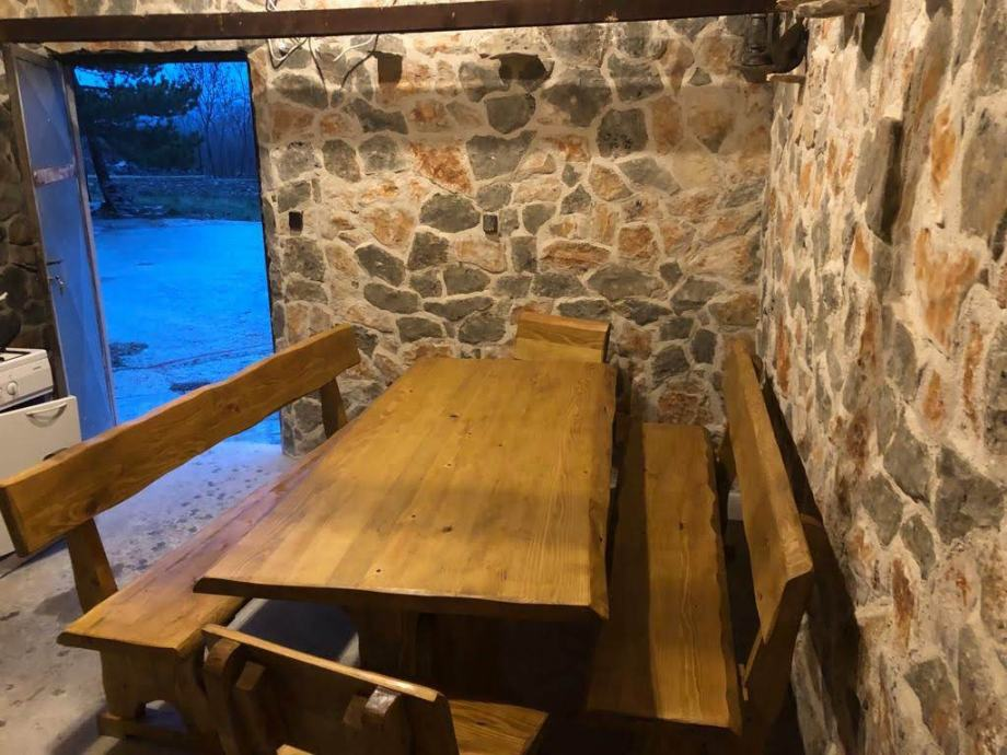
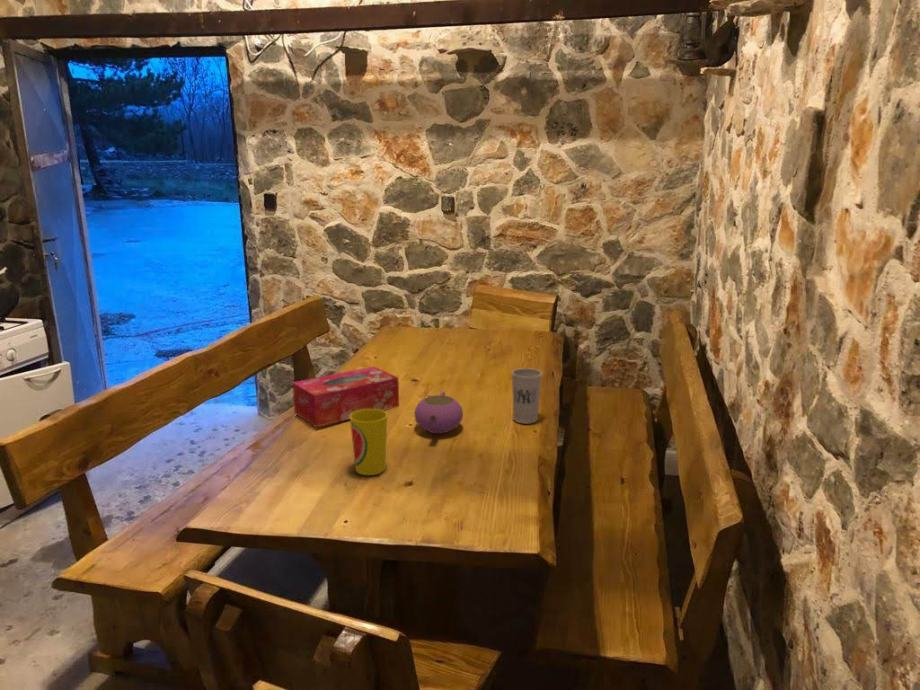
+ tissue box [292,365,400,428]
+ cup [349,409,388,476]
+ teapot [413,390,464,434]
+ cup [511,367,543,425]
